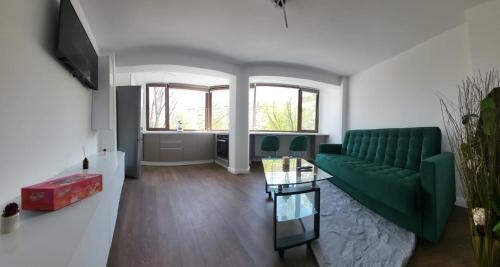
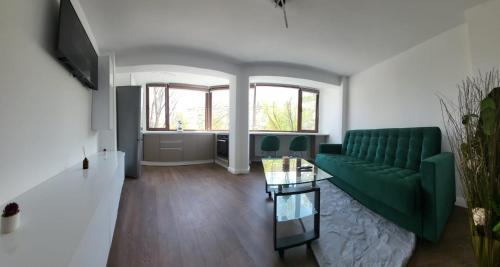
- tissue box [20,173,104,211]
